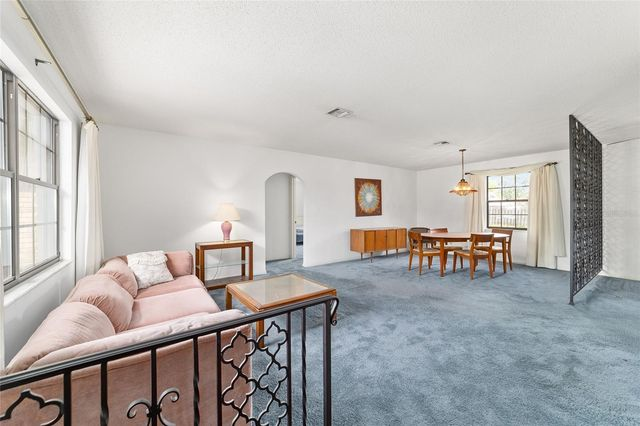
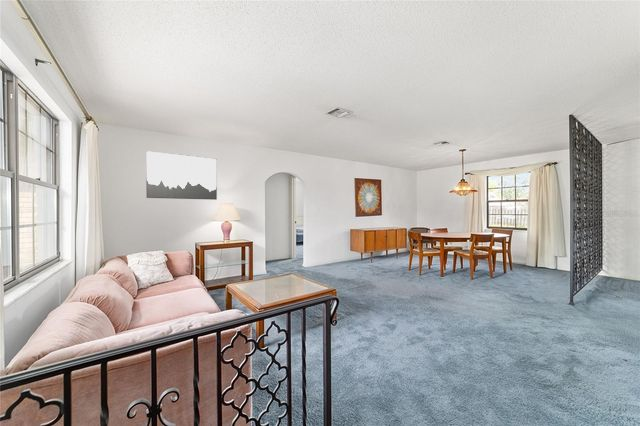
+ wall art [145,150,218,201]
